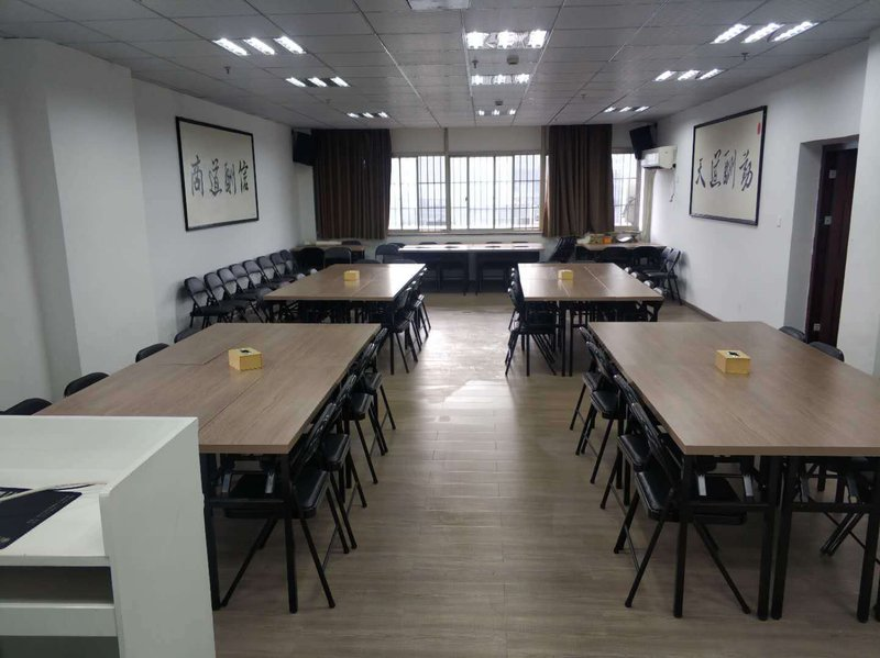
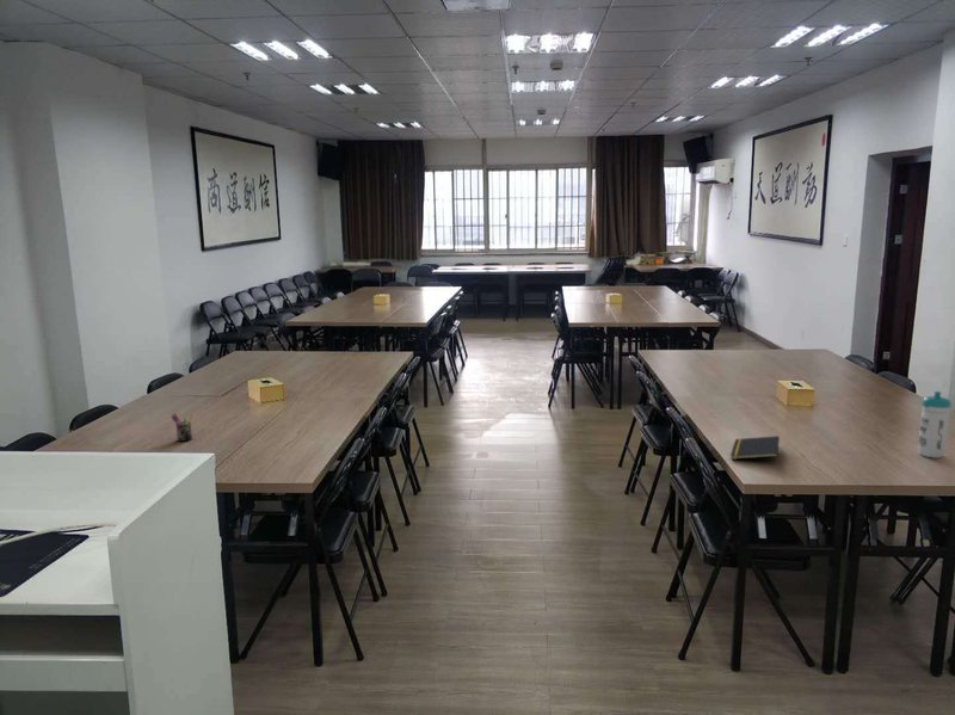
+ water bottle [917,390,953,460]
+ notepad [729,434,781,461]
+ pen holder [171,412,195,443]
